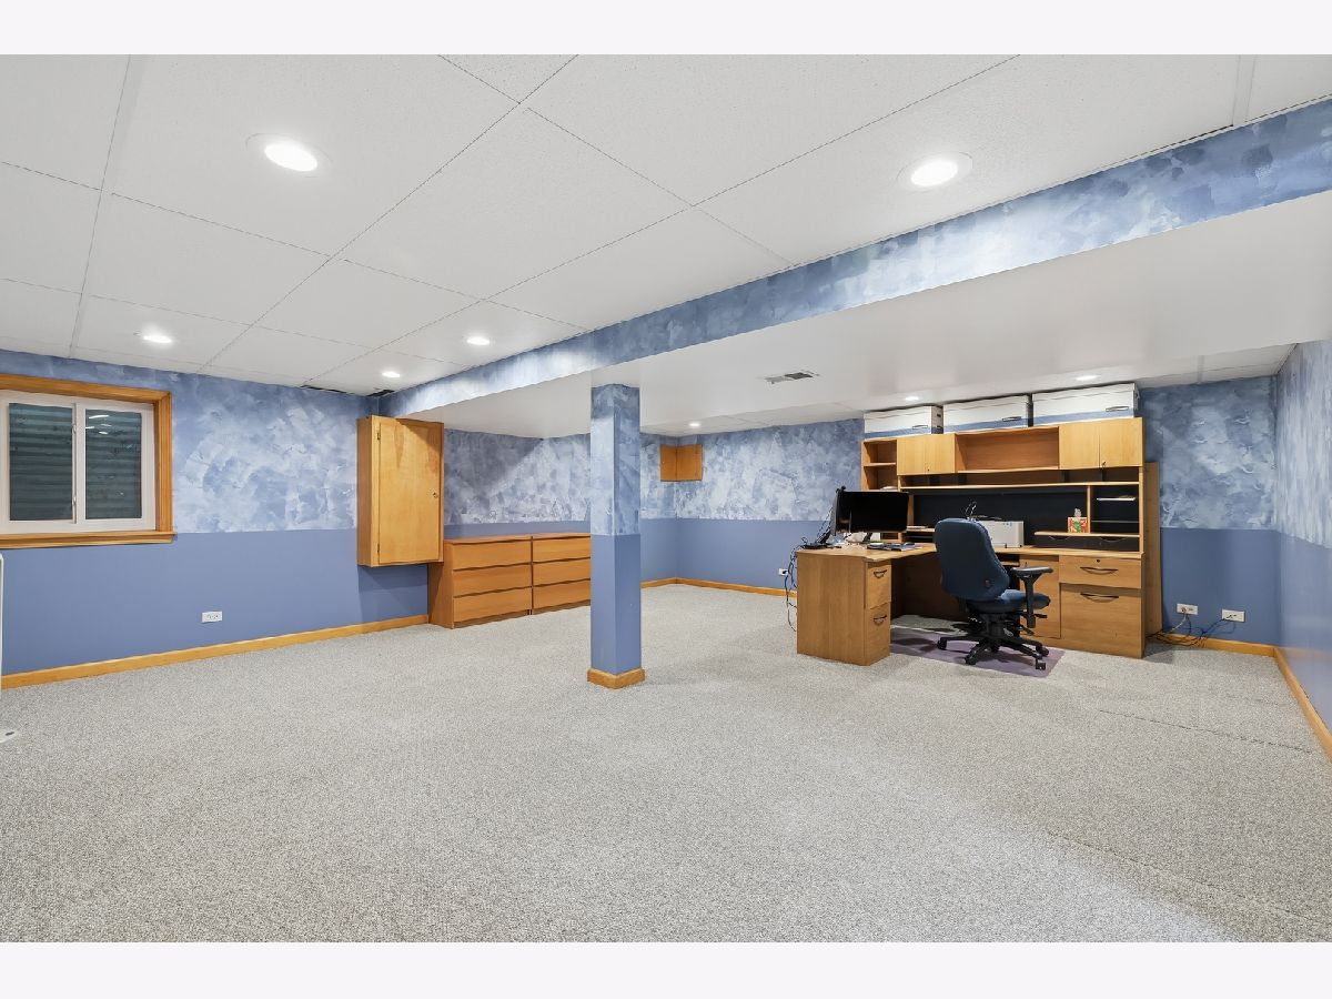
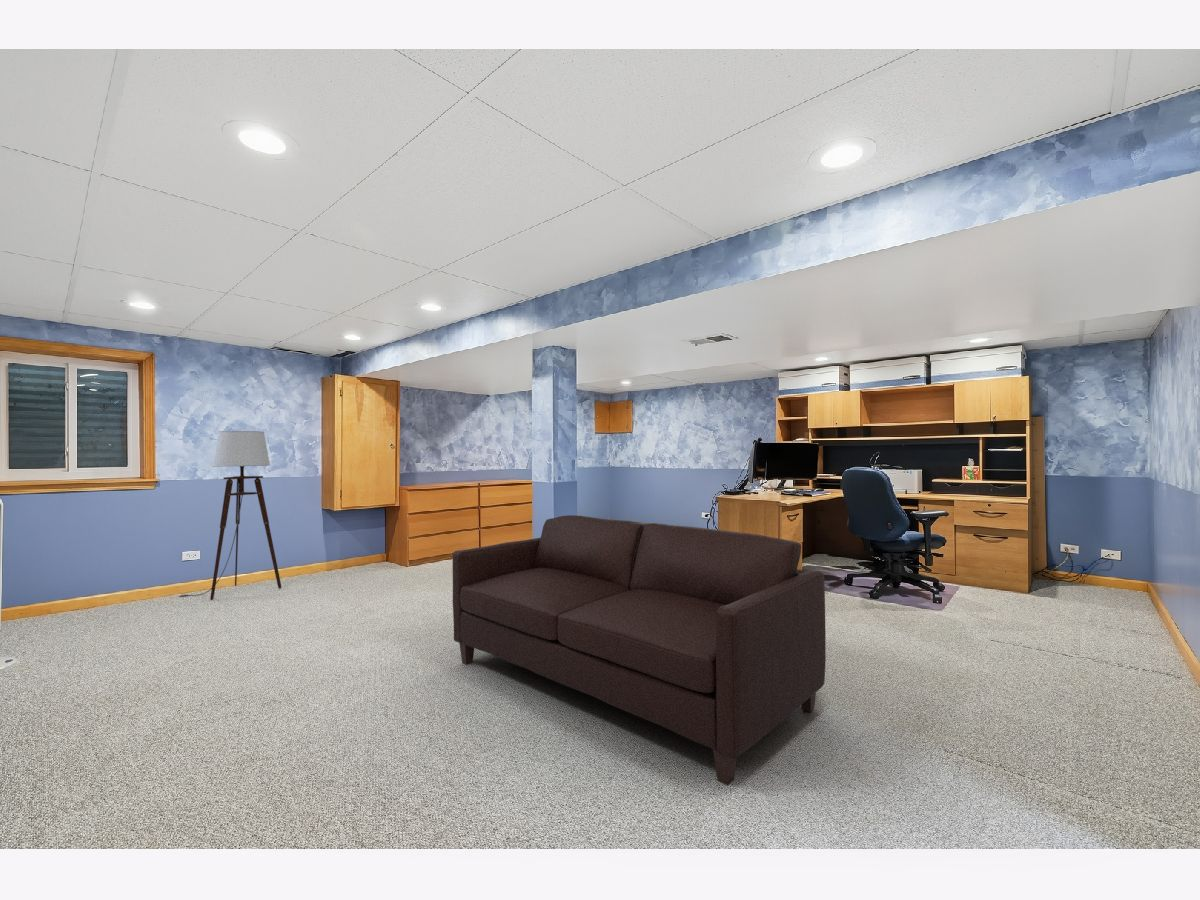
+ sofa [452,514,827,787]
+ floor lamp [177,430,282,601]
